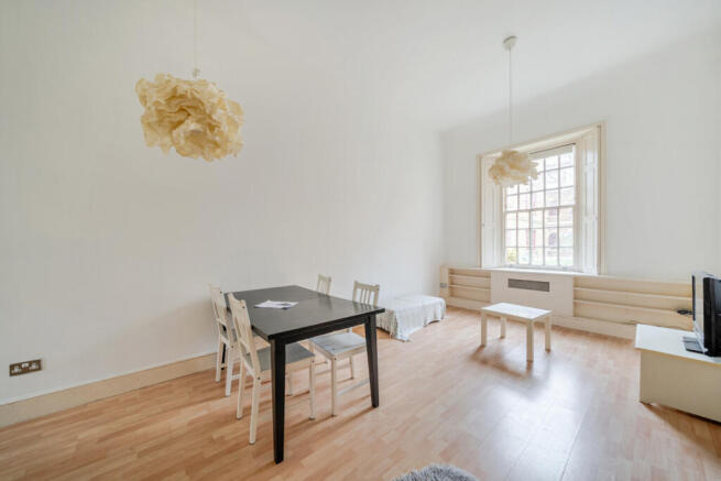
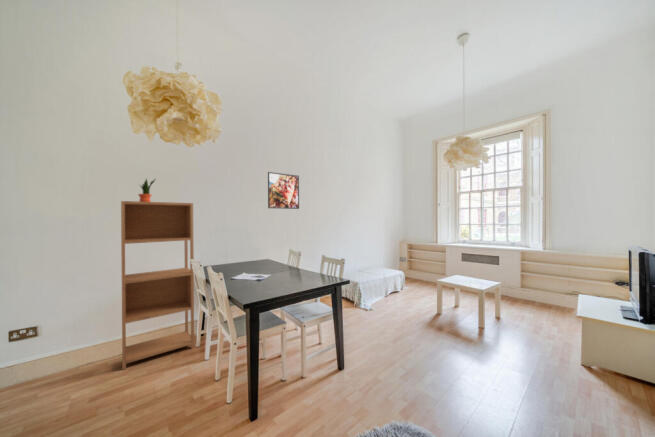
+ potted plant [137,177,157,202]
+ bookcase [120,200,195,371]
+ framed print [267,171,300,210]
